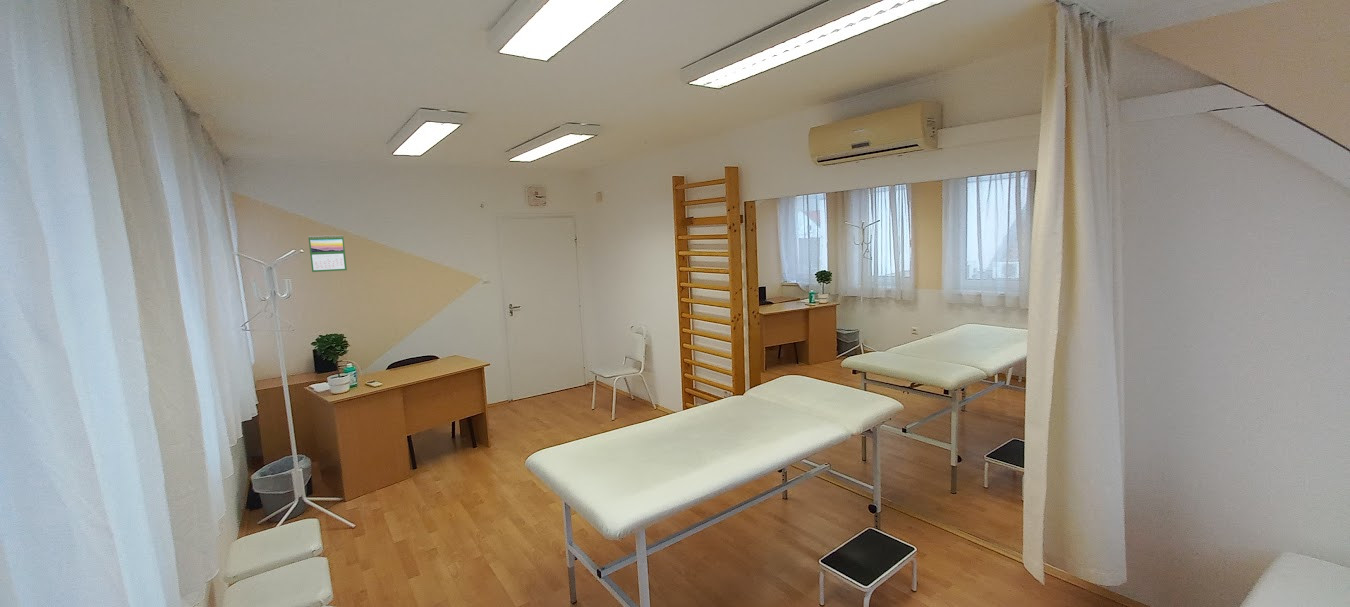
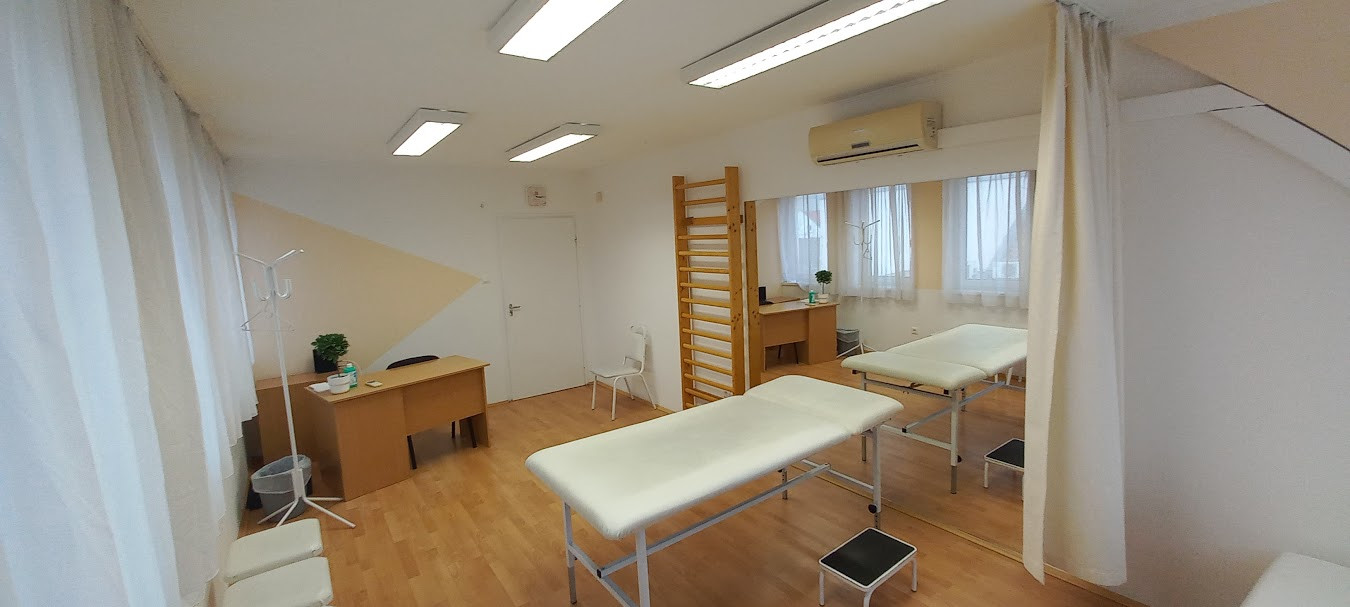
- calendar [307,234,348,273]
